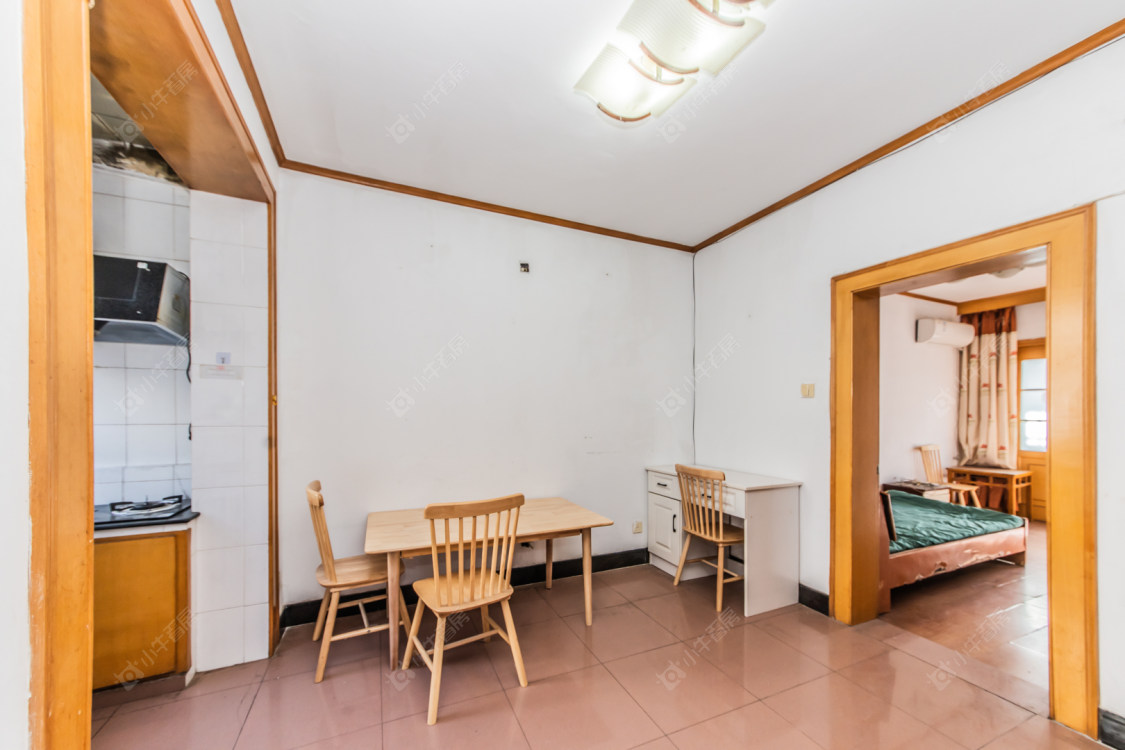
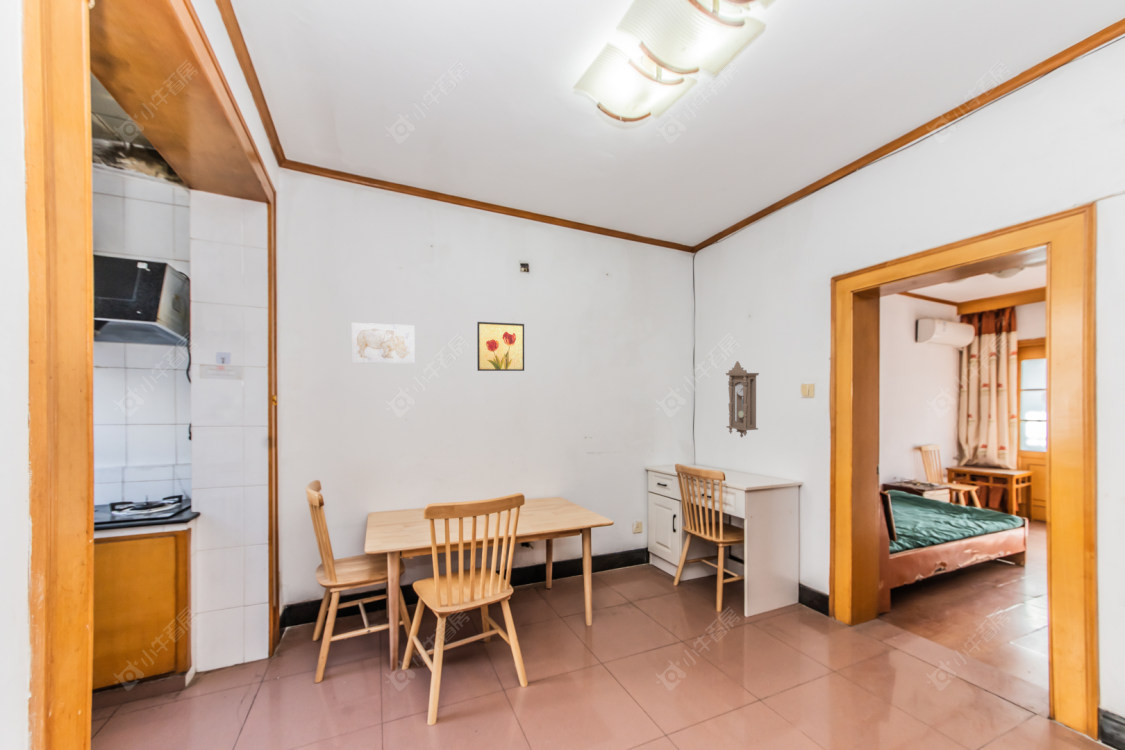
+ wall art [476,321,525,372]
+ wall art [351,322,416,364]
+ pendulum clock [725,360,760,439]
